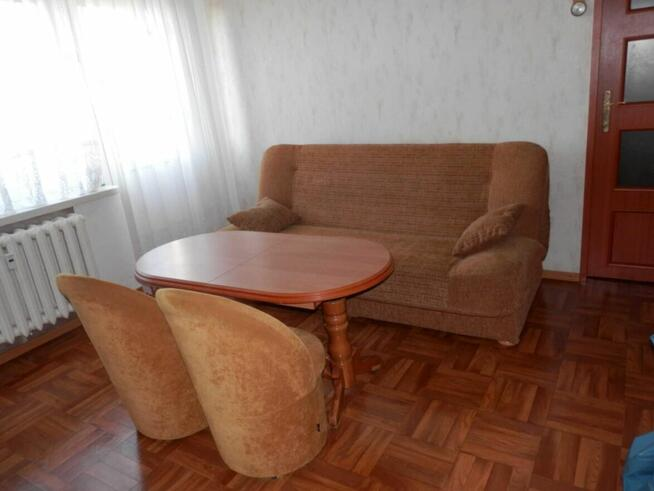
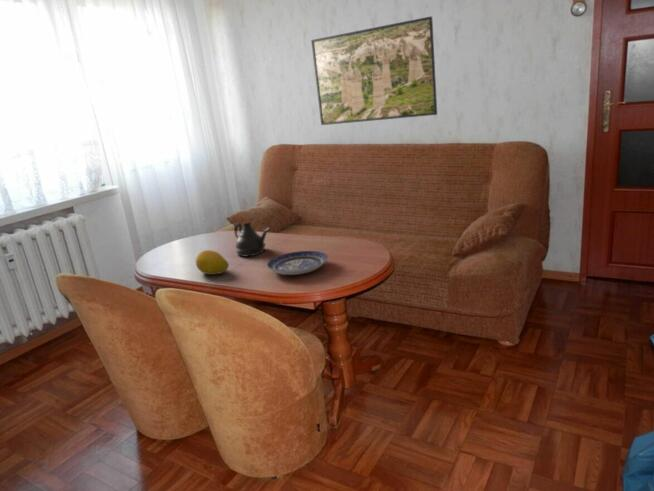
+ fruit [195,249,230,275]
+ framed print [310,15,438,126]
+ teapot [233,222,272,257]
+ plate [266,250,329,276]
